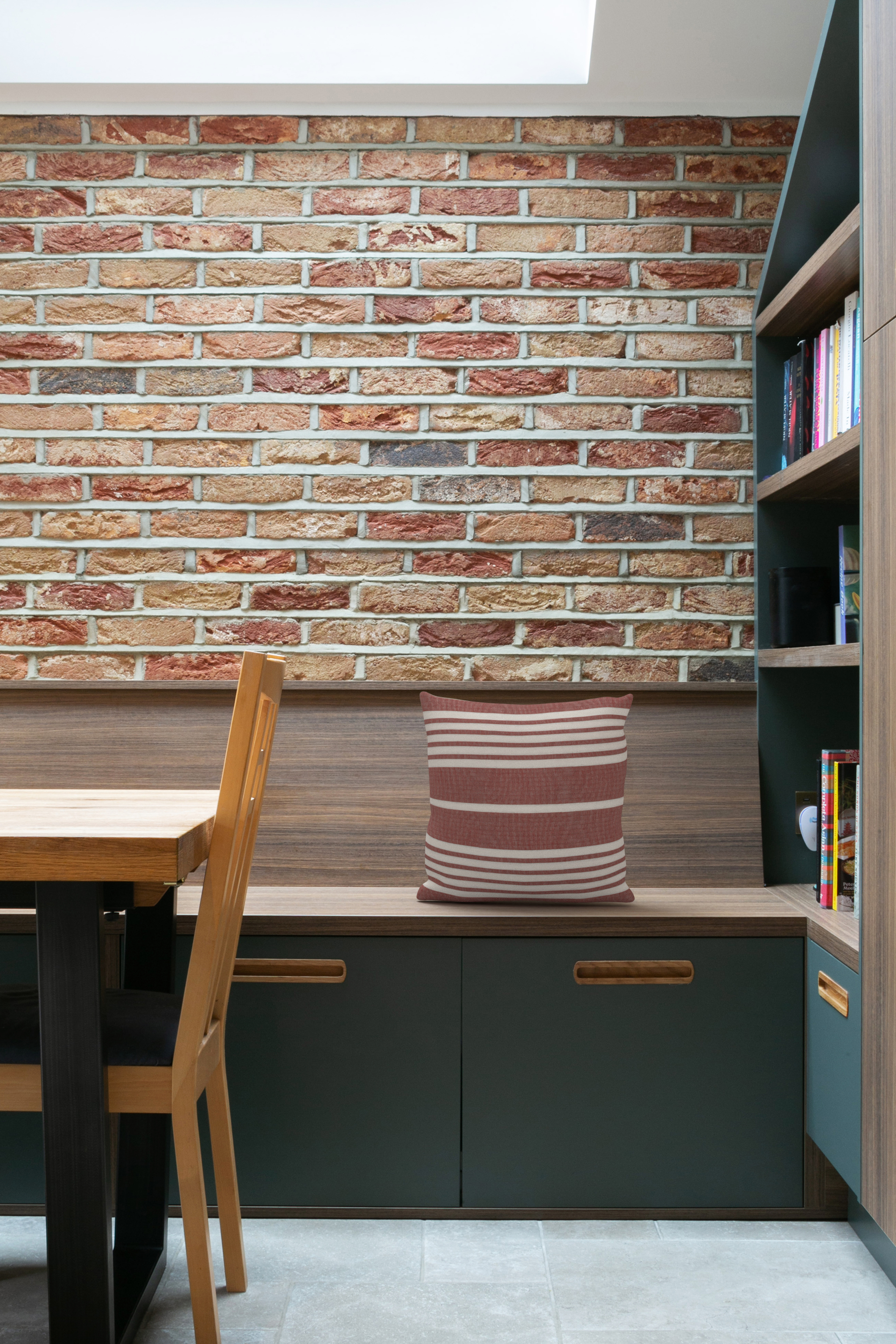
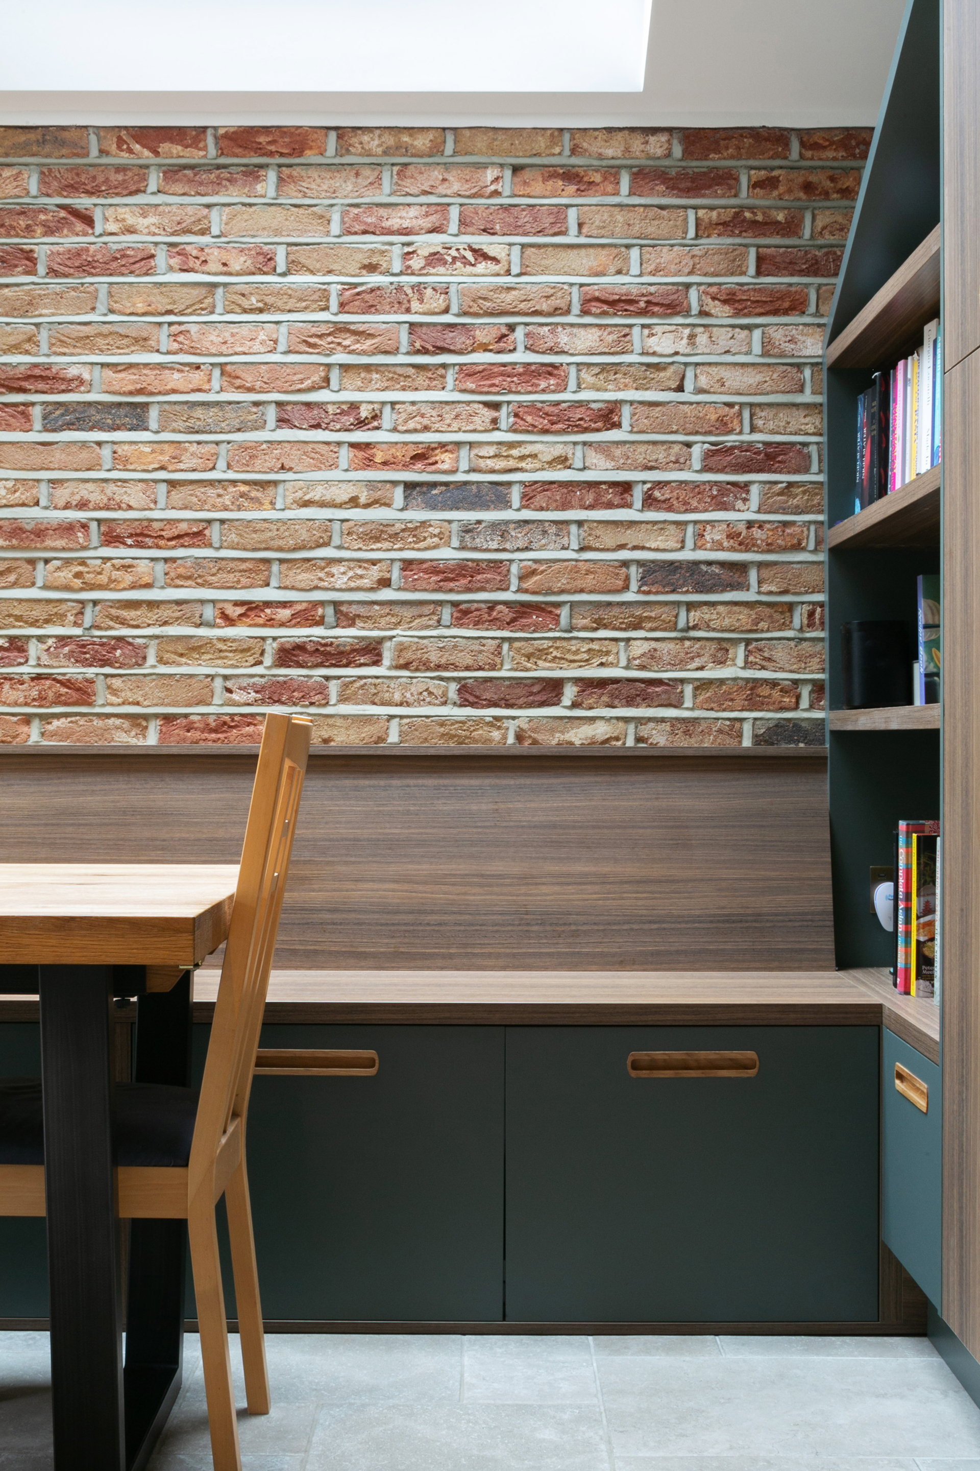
- pillow [416,691,635,903]
